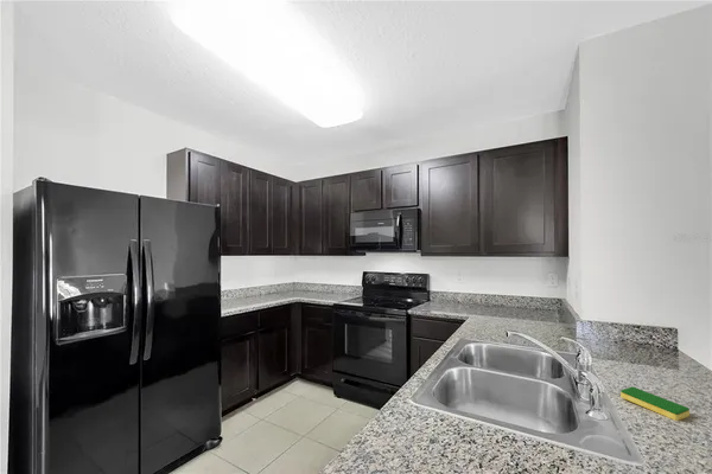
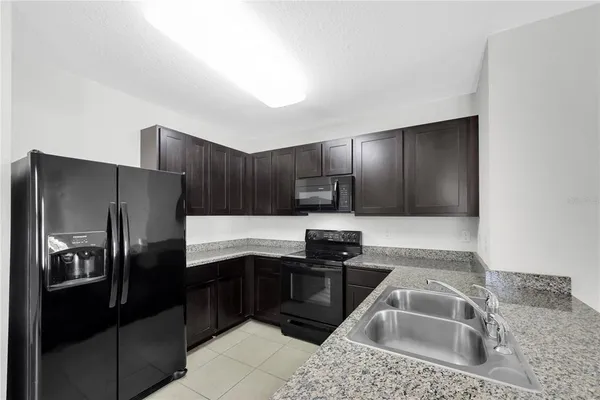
- dish sponge [619,386,691,422]
